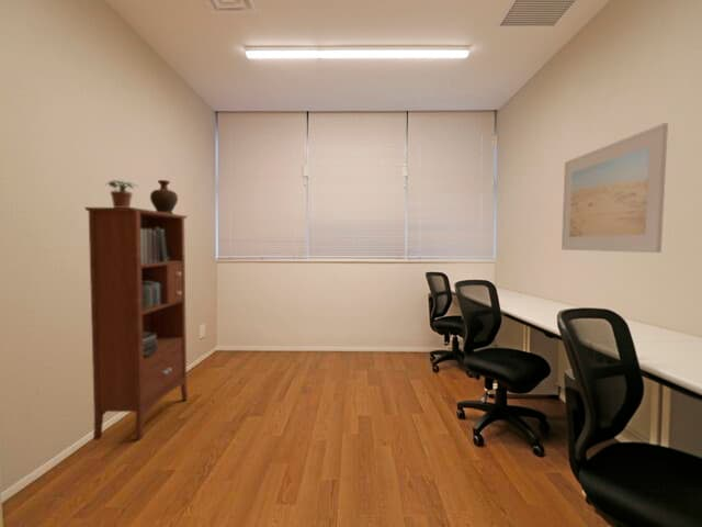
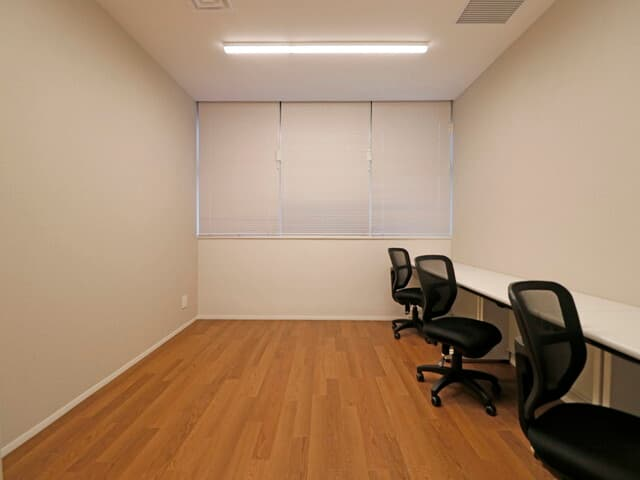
- bookcase [83,206,189,441]
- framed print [561,122,669,254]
- decorative vase [149,179,179,214]
- potted plant [105,179,139,208]
